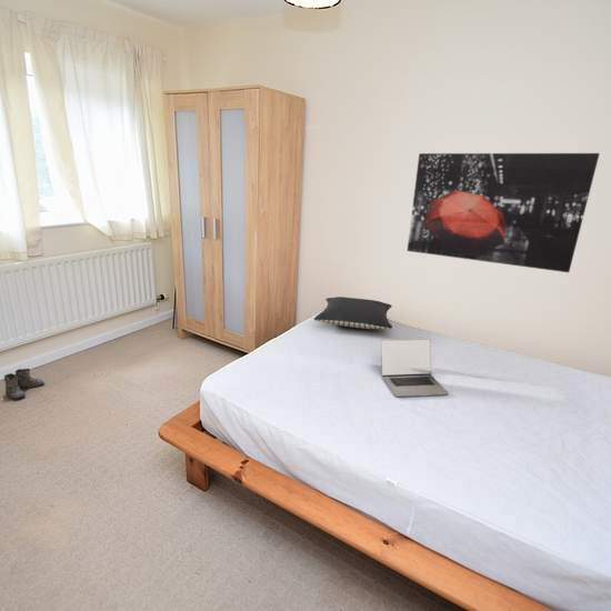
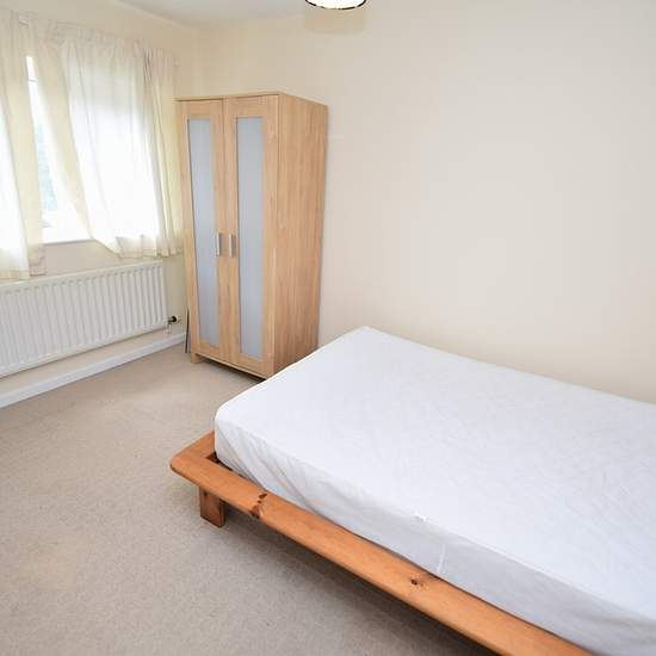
- wall art [407,152,601,273]
- laptop [380,339,450,398]
- pillow [313,296,393,330]
- boots [3,368,46,400]
